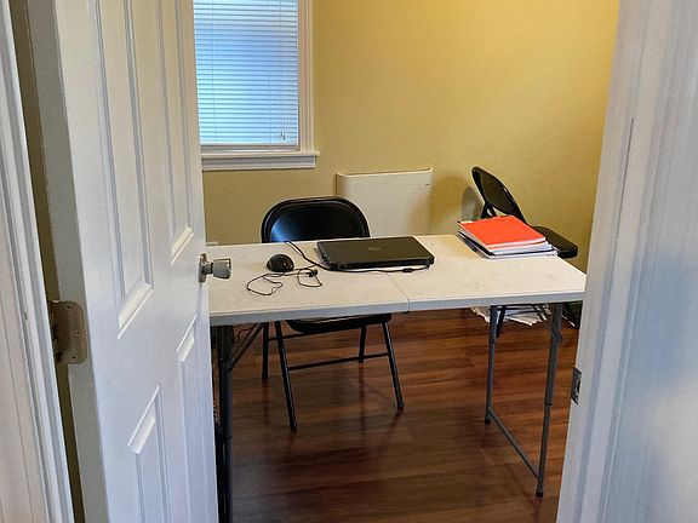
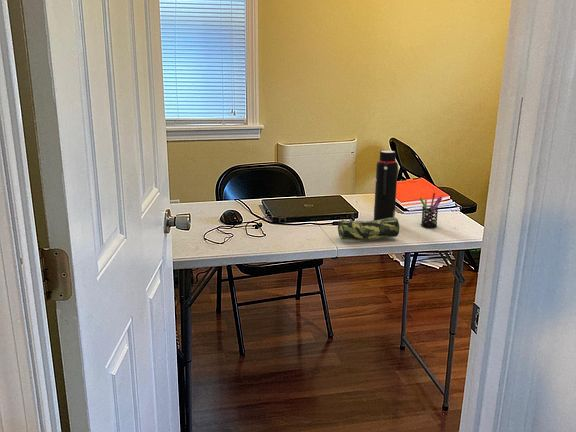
+ pencil case [337,217,400,241]
+ pen holder [419,192,443,229]
+ water bottle [373,149,399,221]
